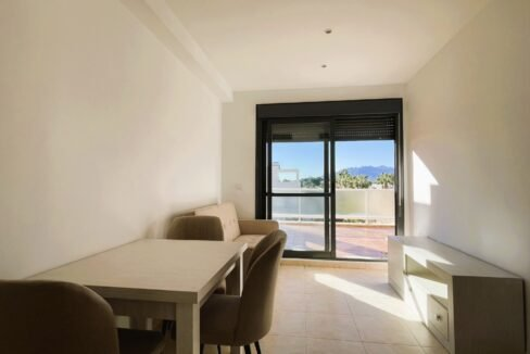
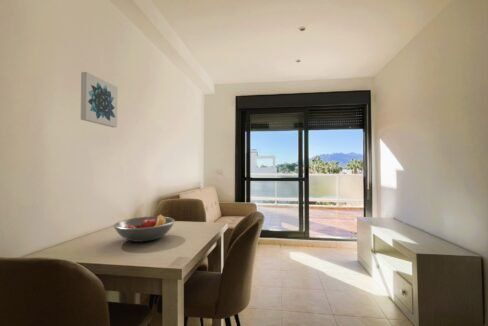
+ wall art [80,71,119,128]
+ fruit bowl [113,213,176,243]
